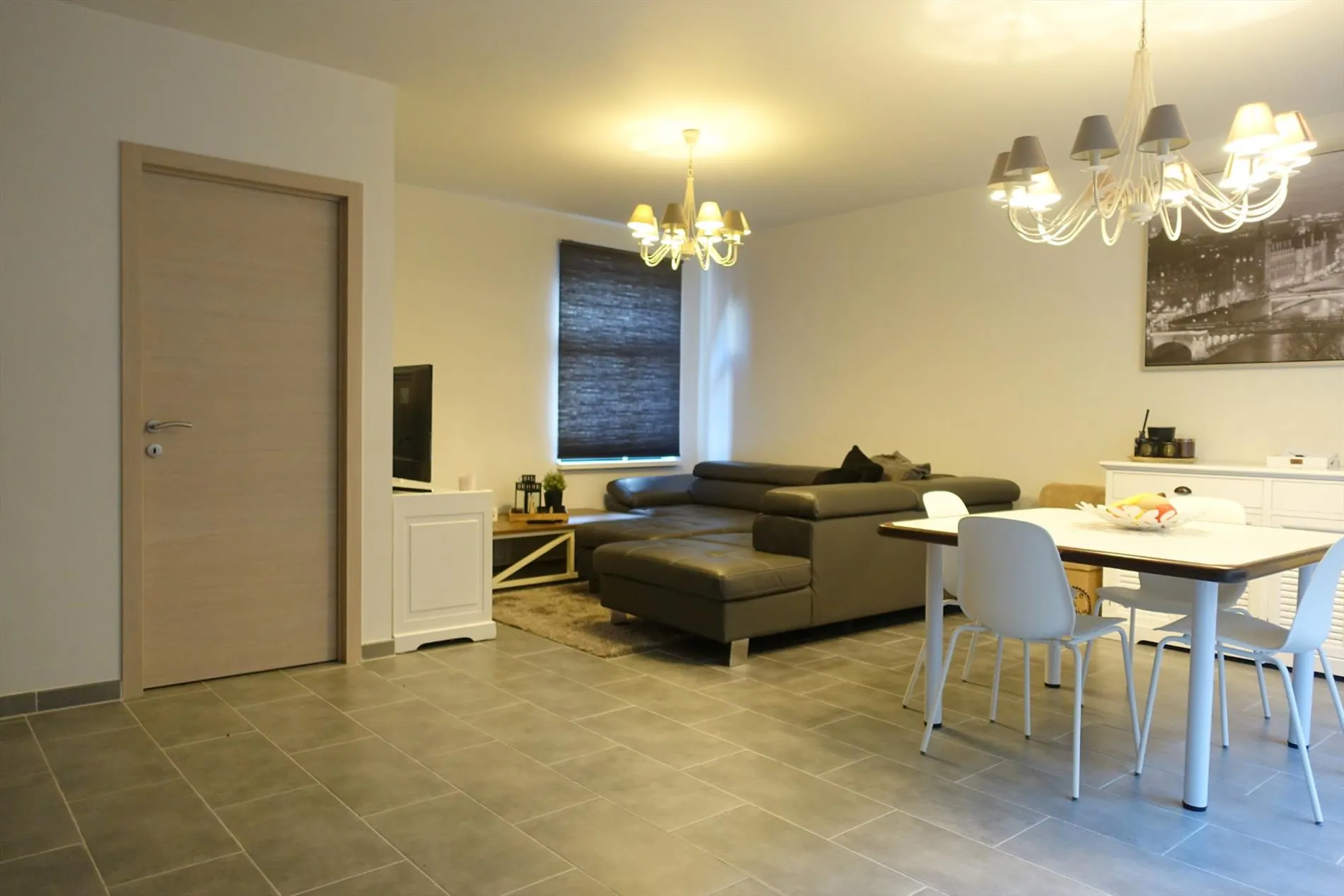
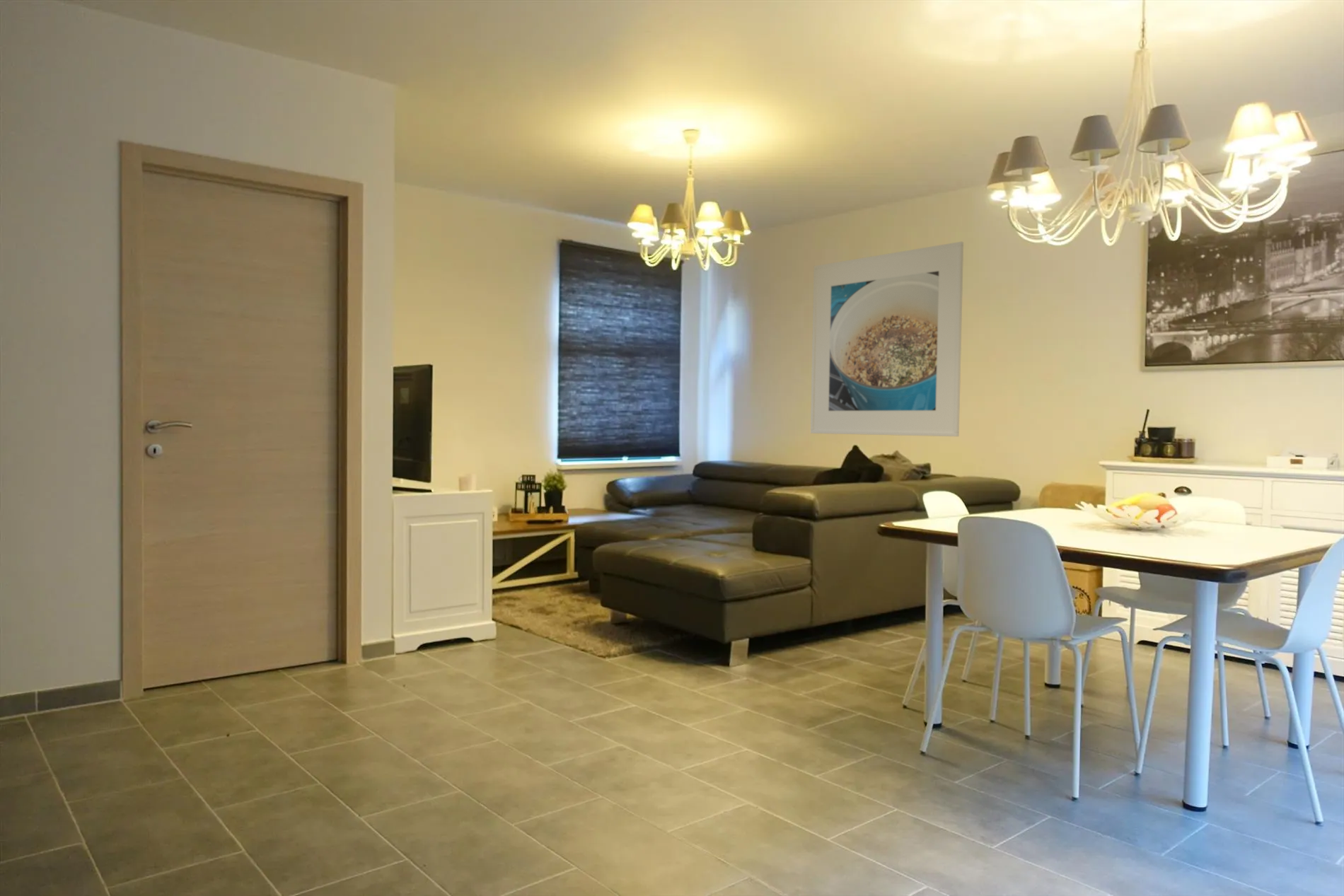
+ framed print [810,241,964,437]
